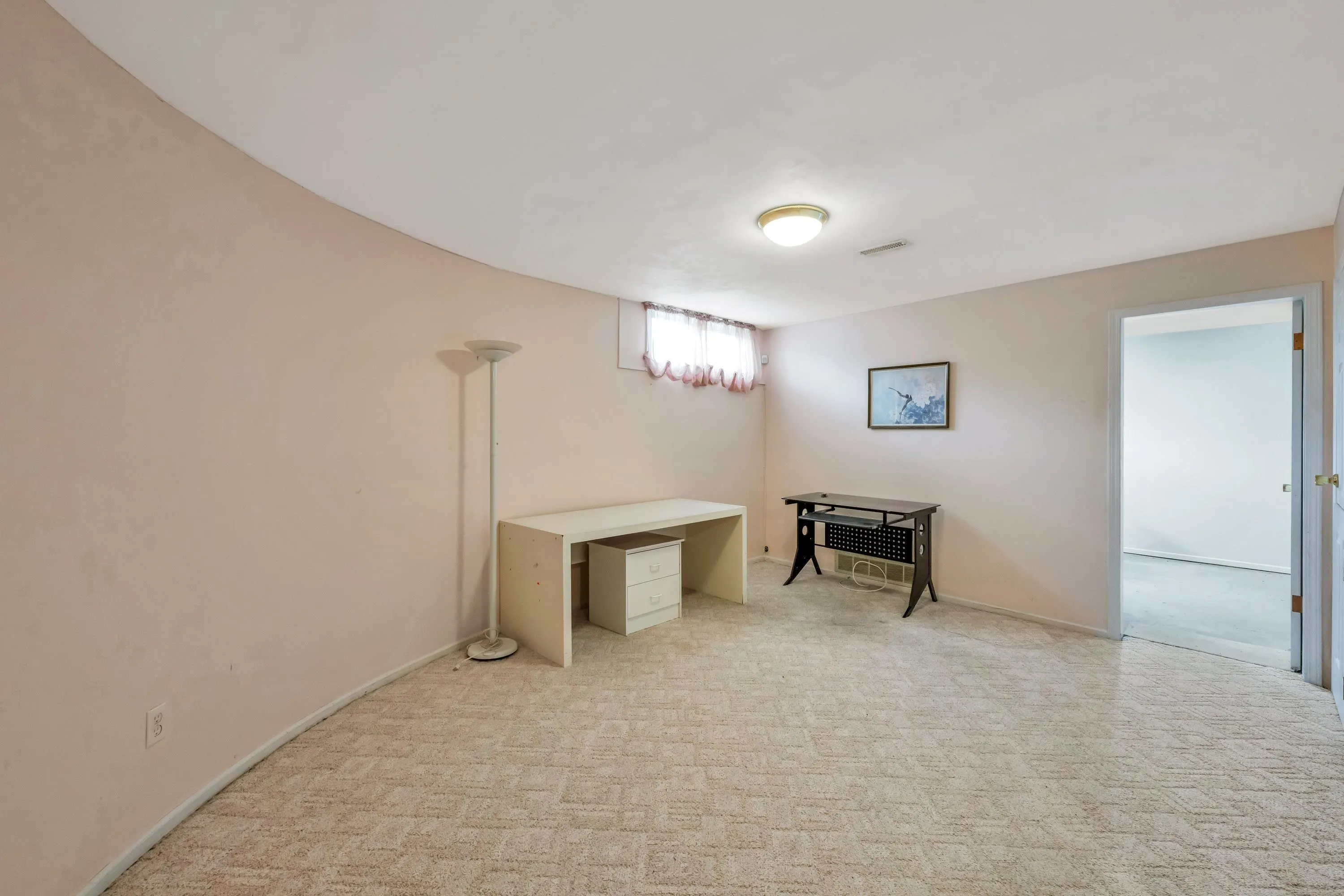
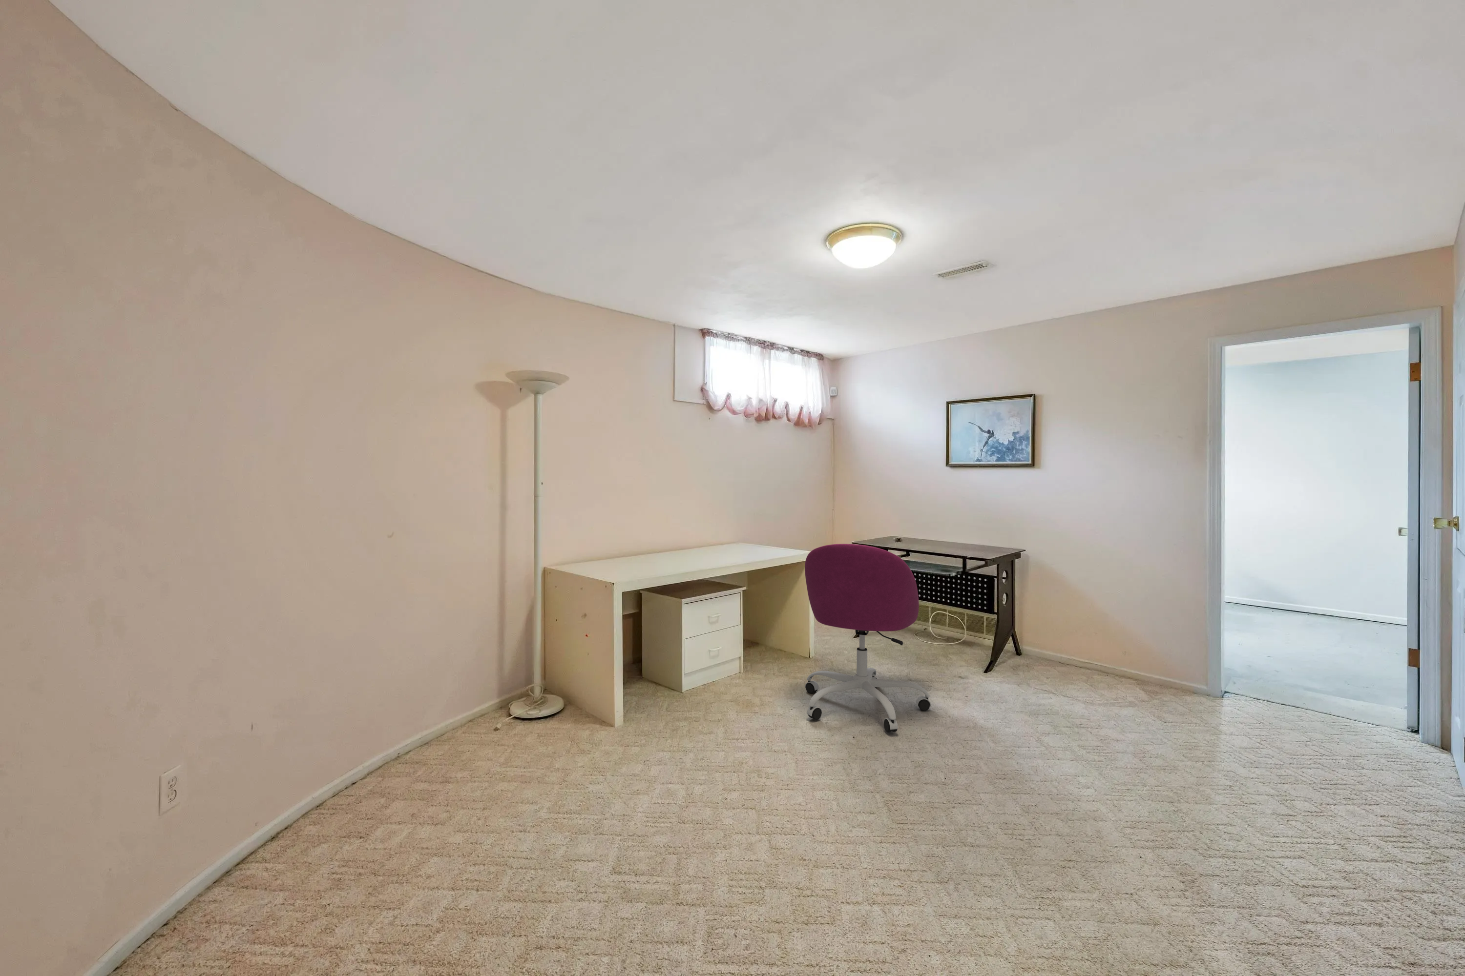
+ office chair [804,544,931,733]
